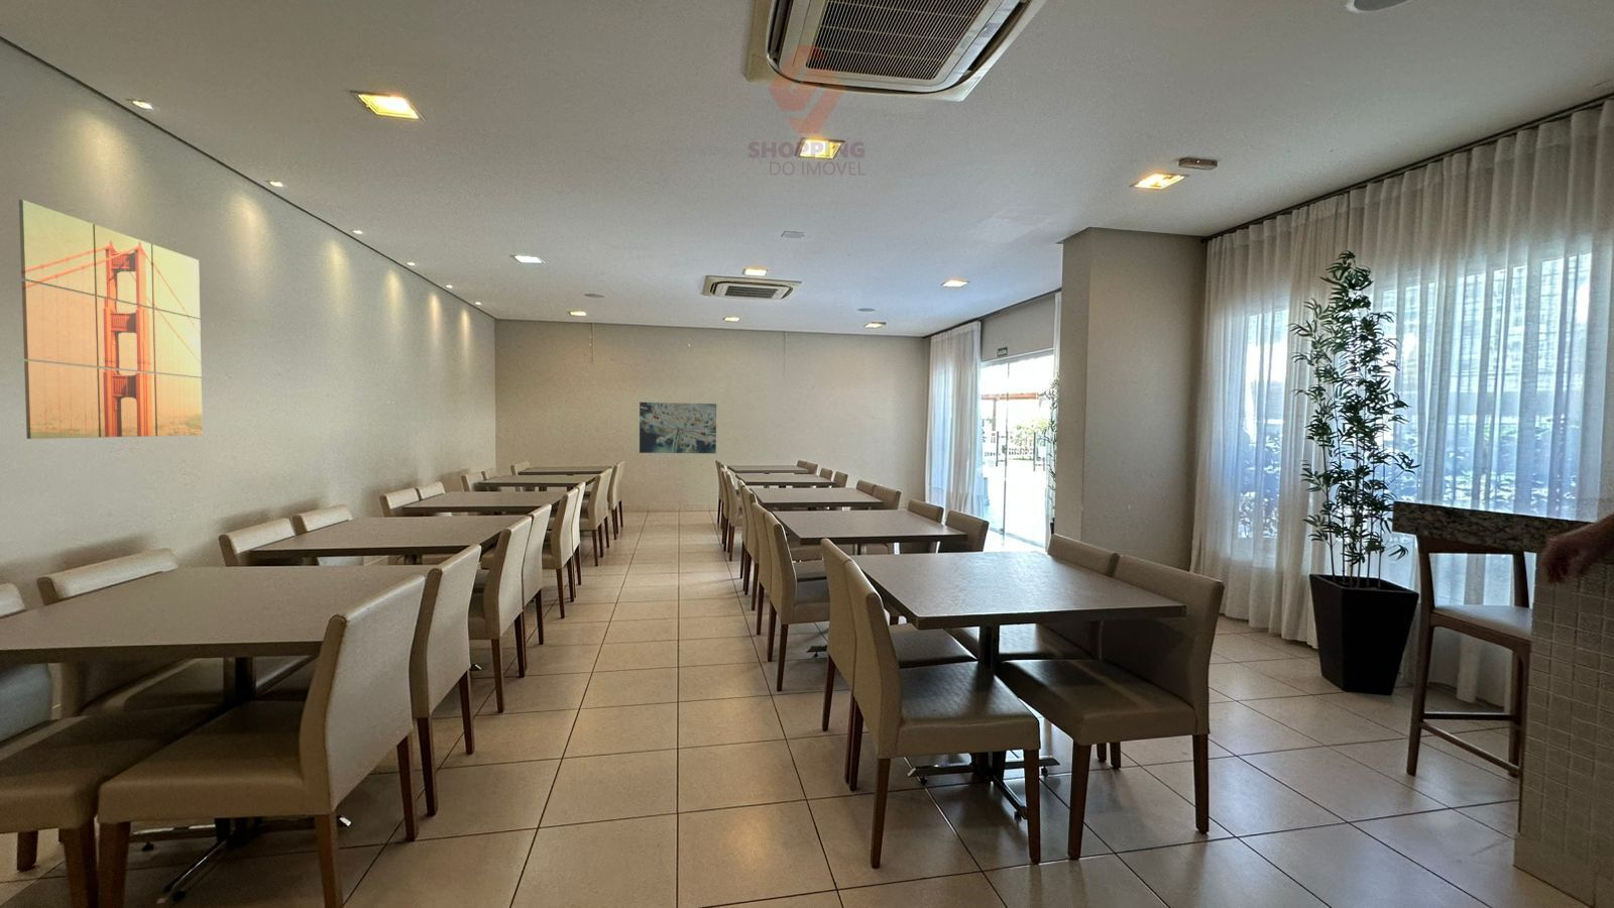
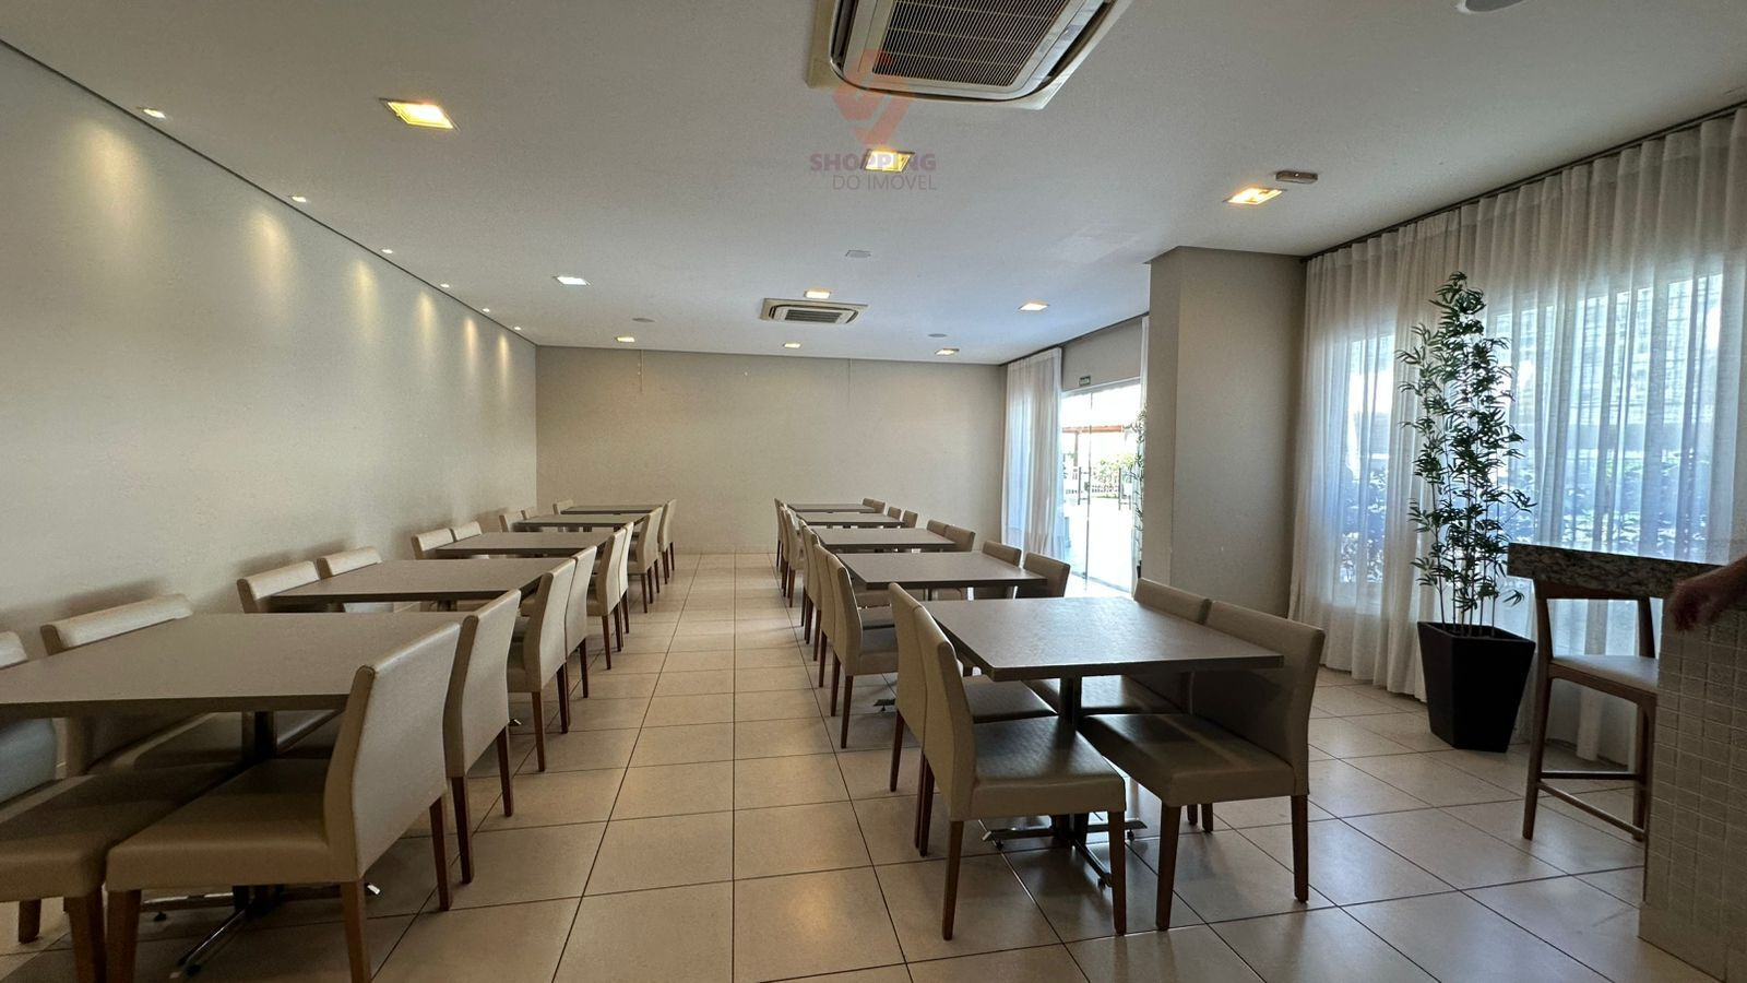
- wall art [18,198,204,440]
- wall art [639,401,717,455]
